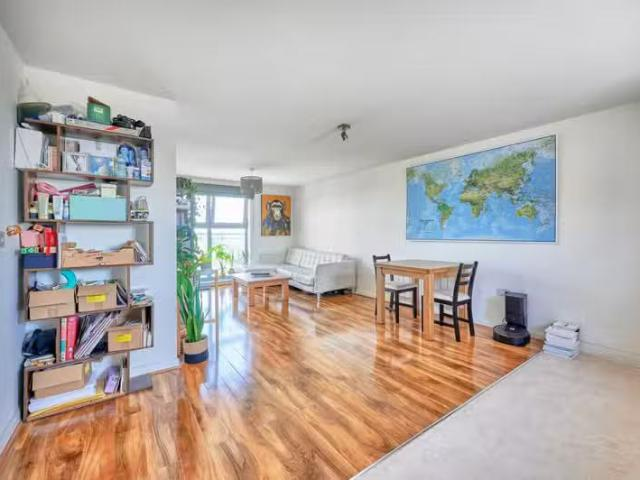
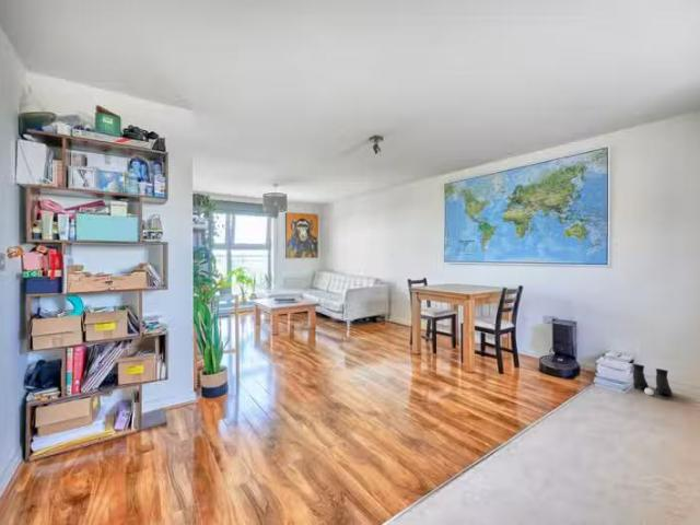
+ boots [632,363,674,396]
